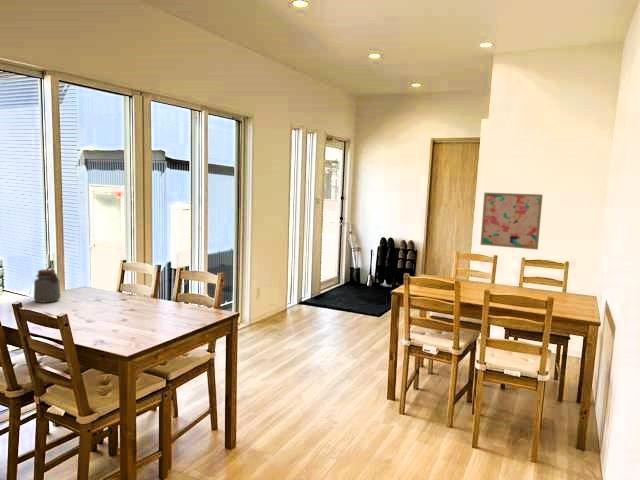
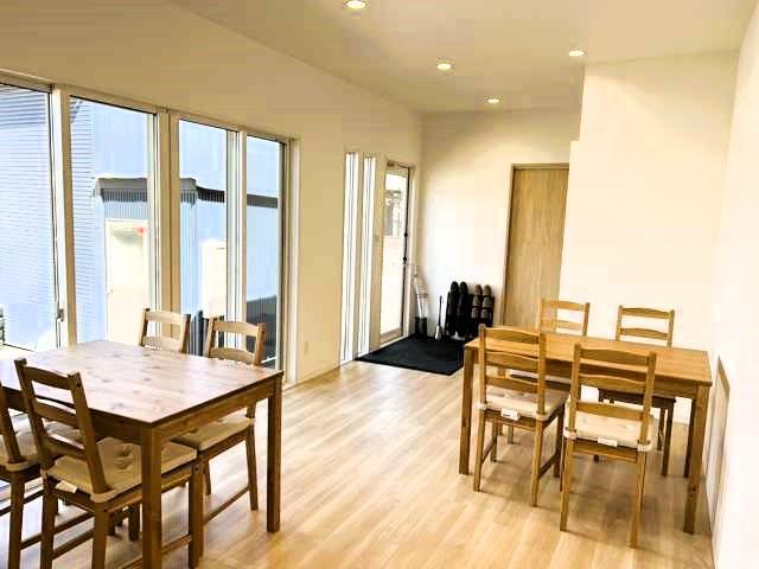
- jar [33,268,62,304]
- wall art [480,192,544,251]
